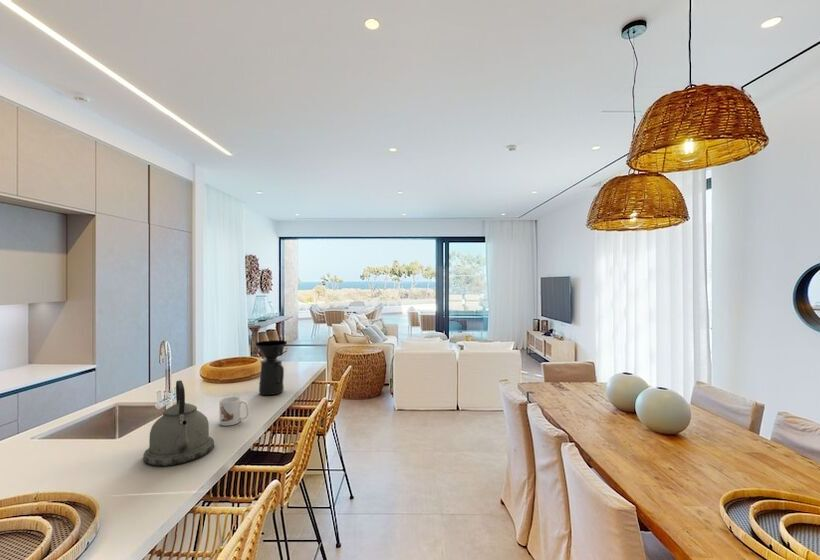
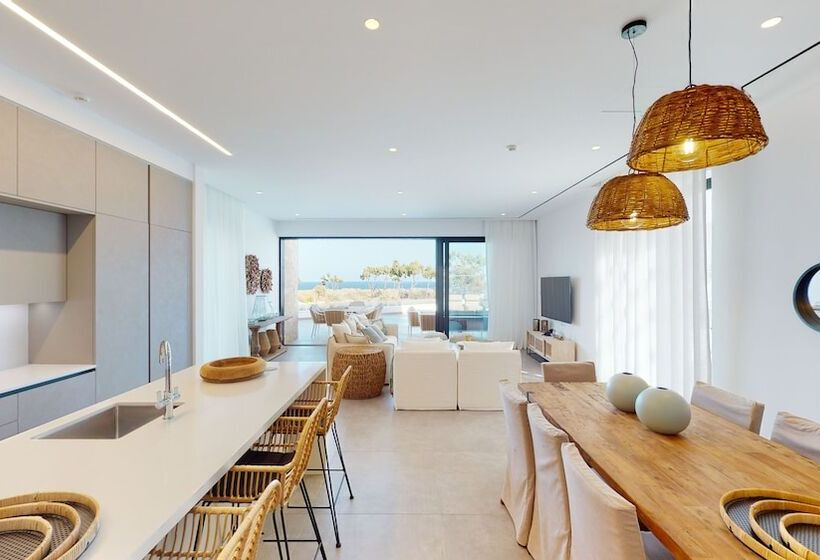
- coffee maker [254,339,288,396]
- mug [219,396,250,427]
- kettle [142,379,215,467]
